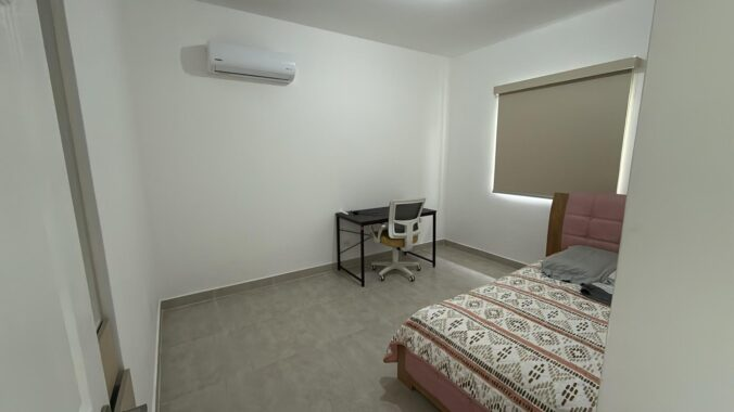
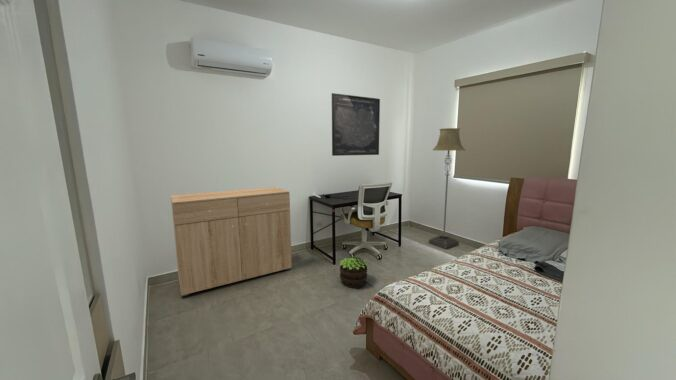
+ wall art [331,92,381,157]
+ potted plant [339,256,369,289]
+ floor lamp [428,127,466,250]
+ dresser [170,186,293,297]
